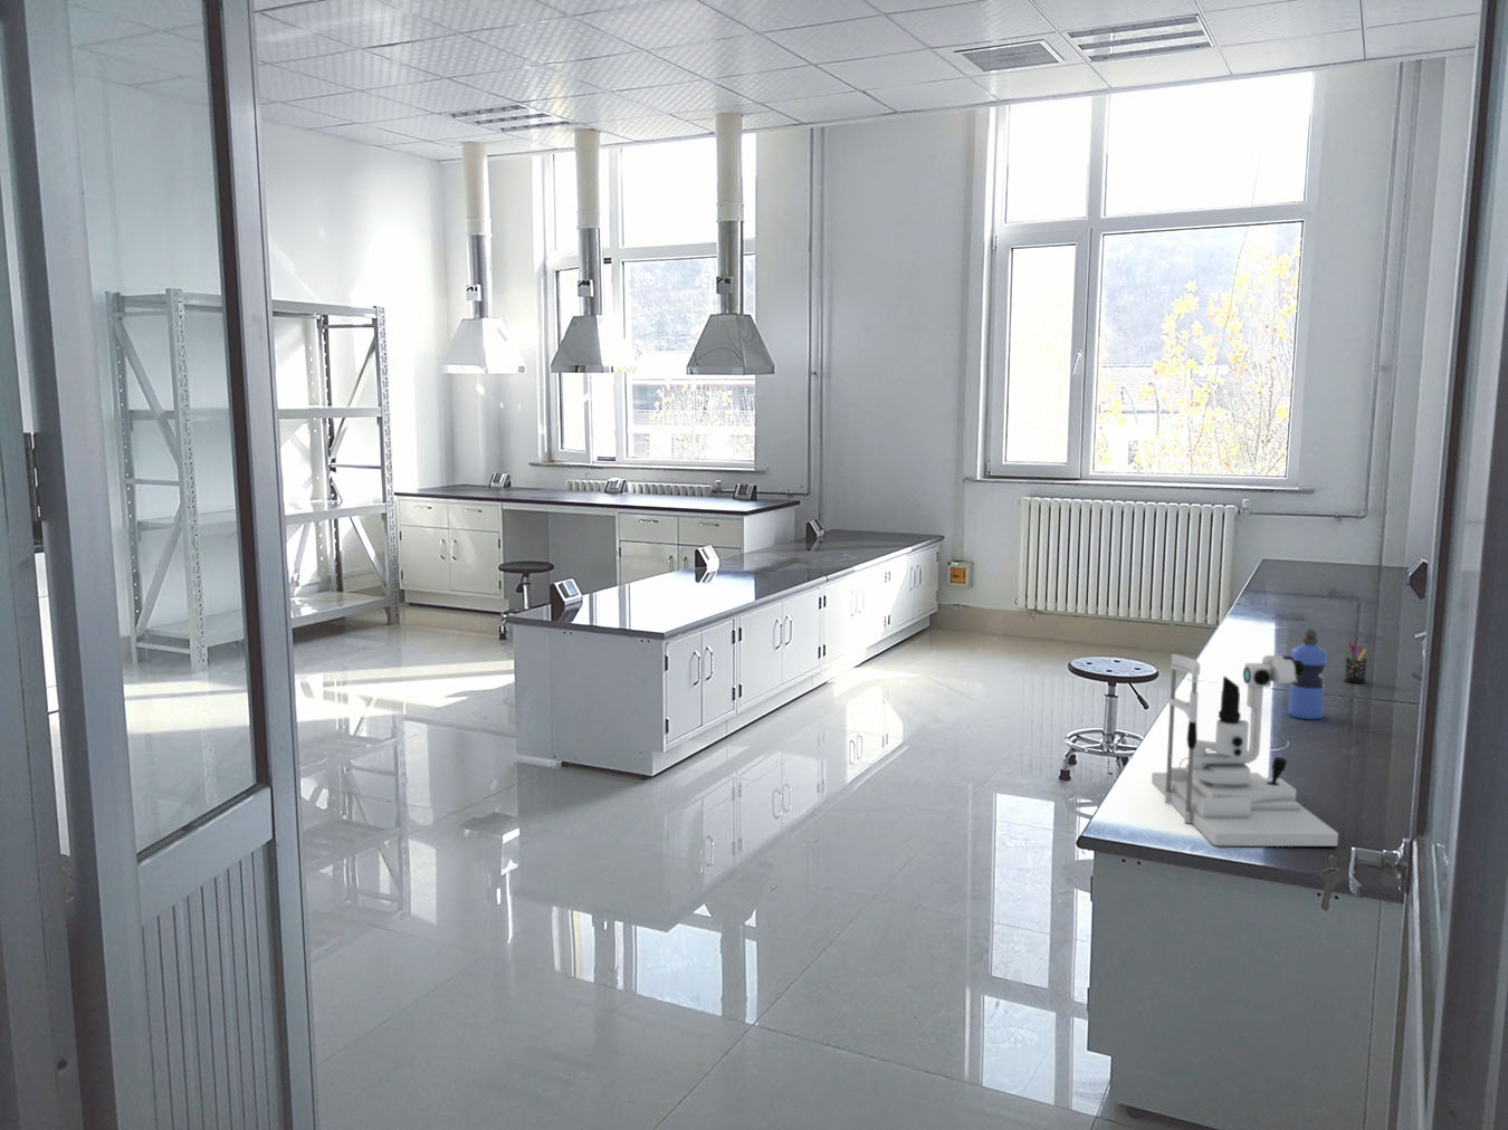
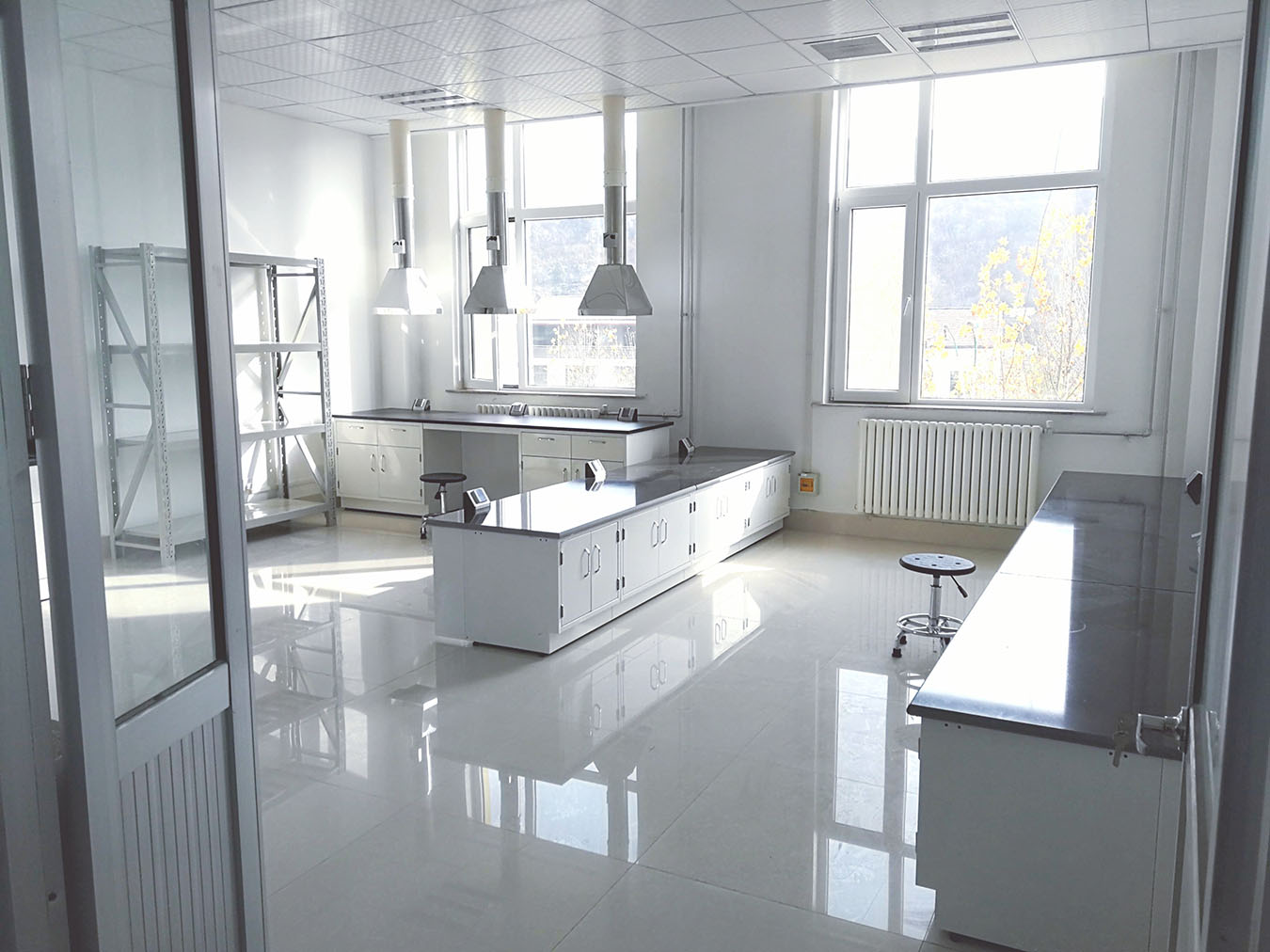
- water bottle [1287,629,1329,720]
- pen holder [1343,640,1368,685]
- slit lamp [1151,653,1339,848]
